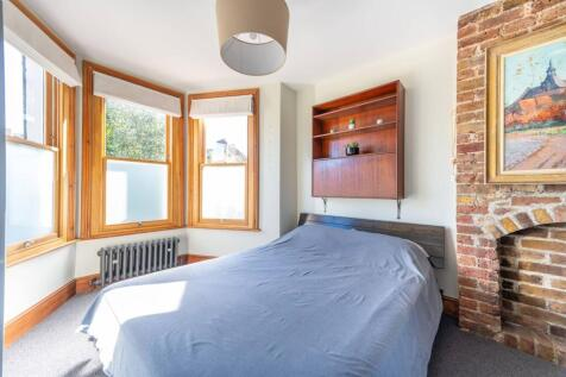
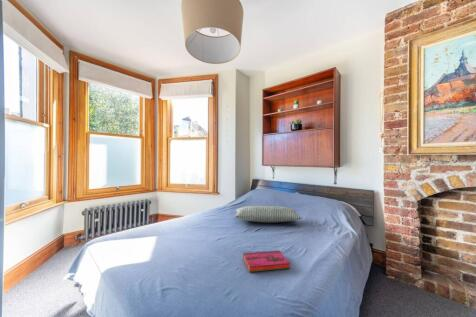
+ pillow [233,205,303,223]
+ hardback book [242,249,291,273]
